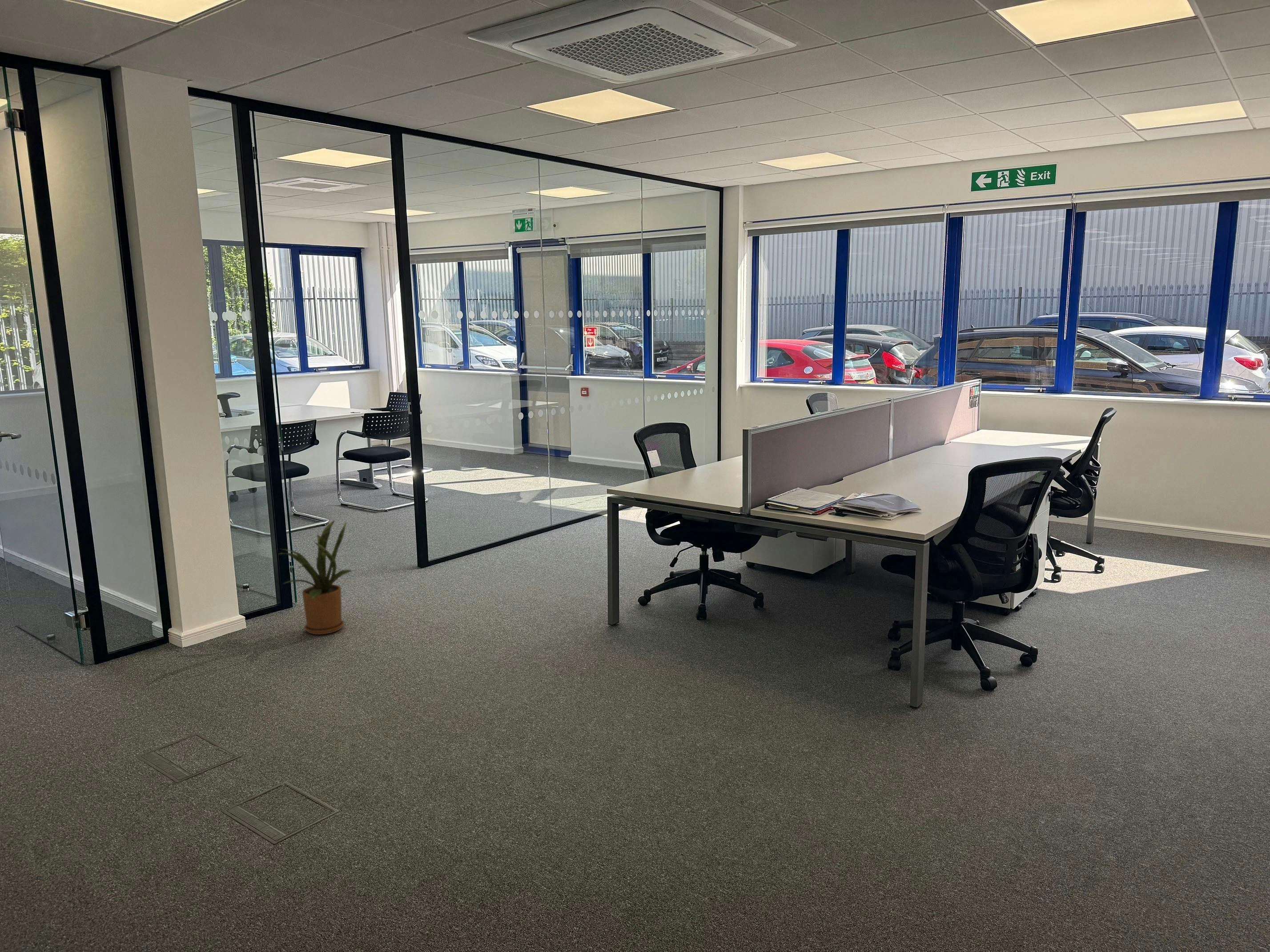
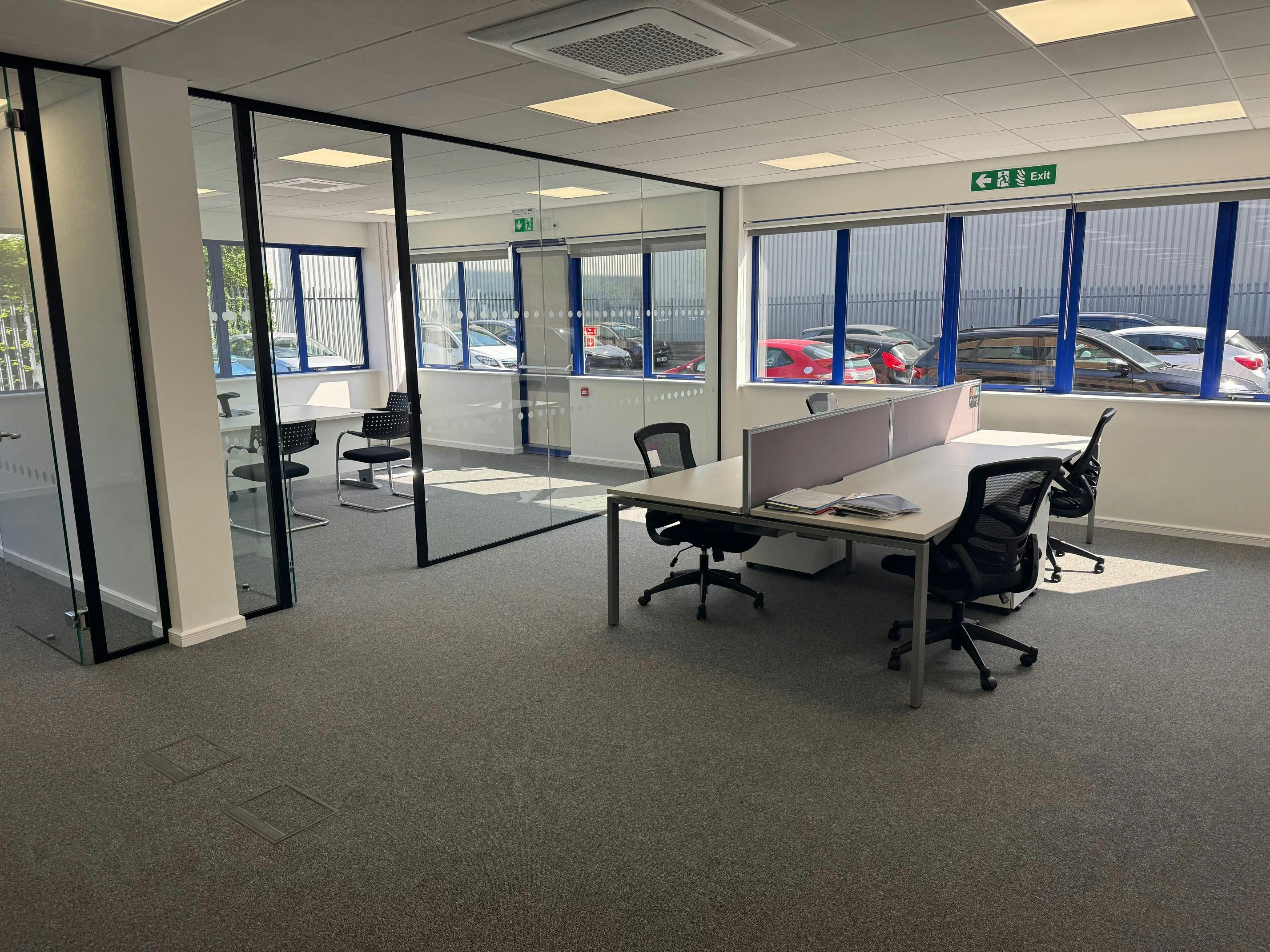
- house plant [277,519,355,635]
